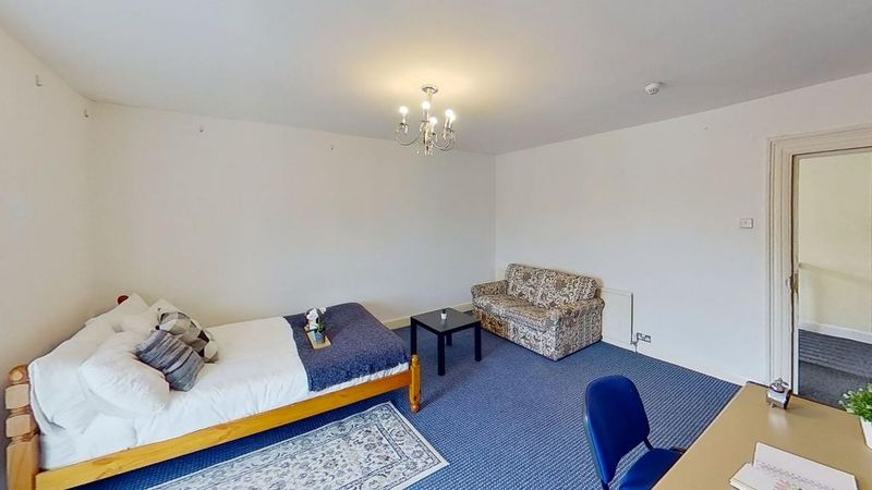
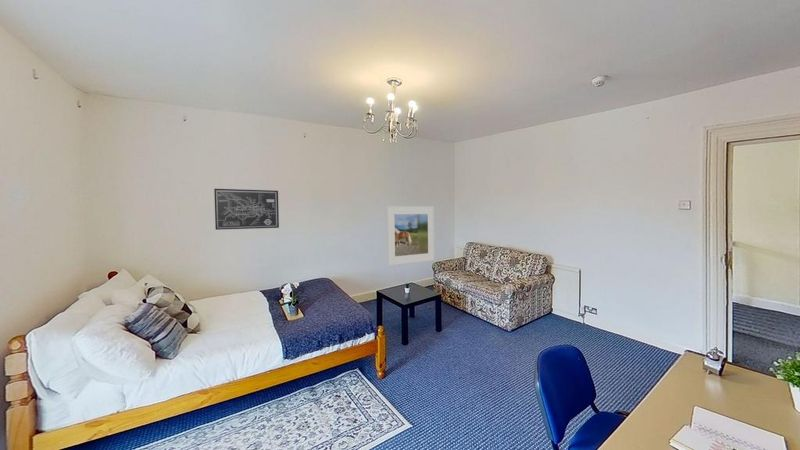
+ wall art [213,188,280,231]
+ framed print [386,205,435,266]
